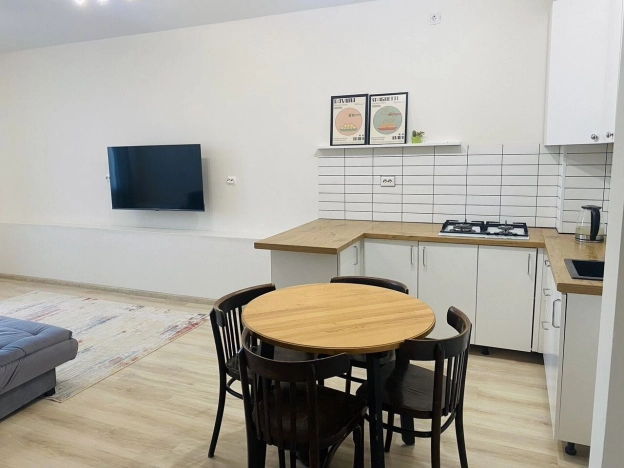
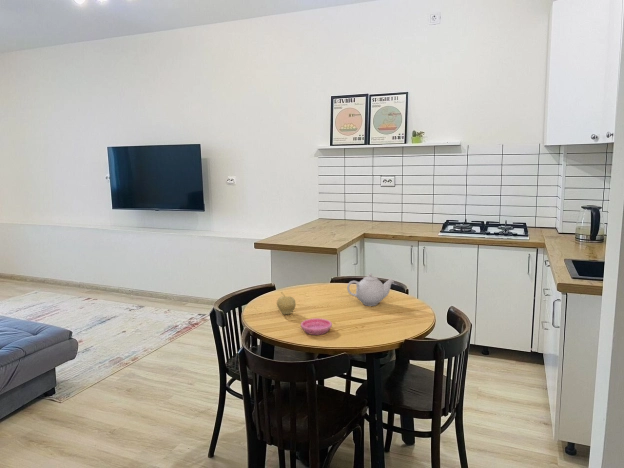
+ fruit [276,291,297,315]
+ teapot [346,272,395,307]
+ saucer [300,317,333,336]
